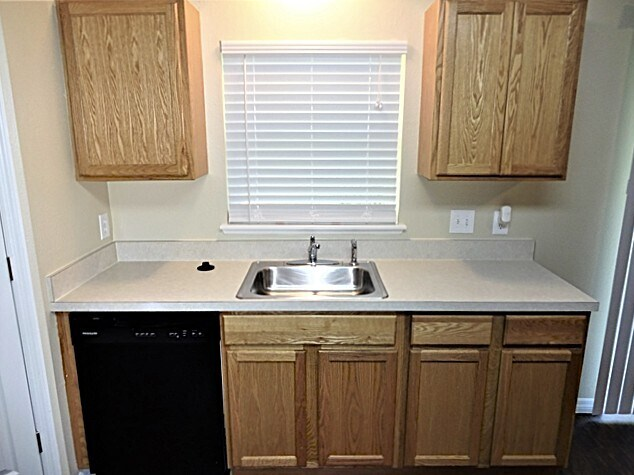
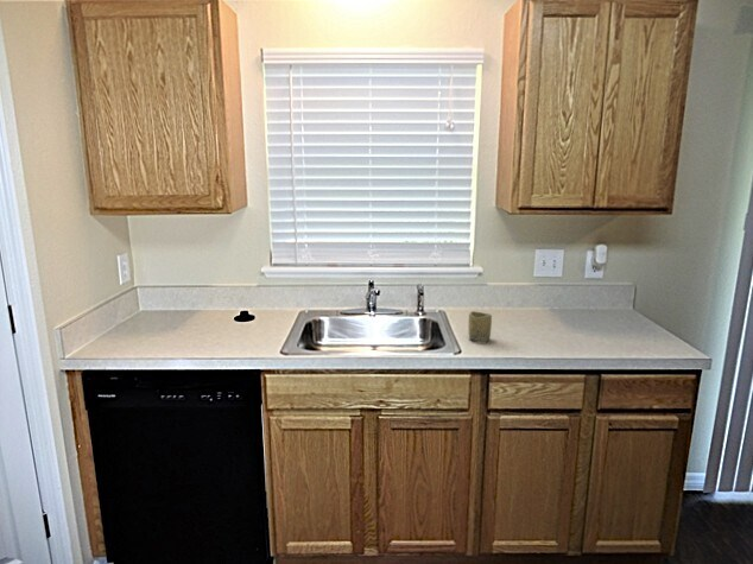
+ cup [468,310,493,343]
